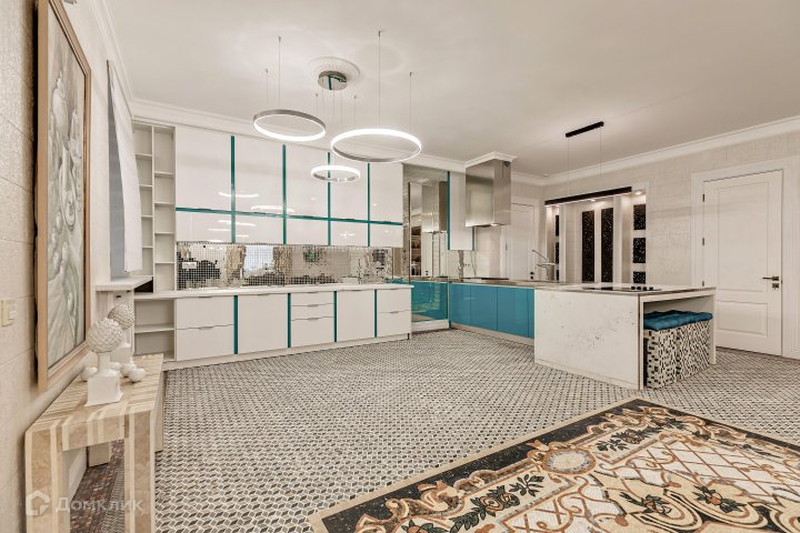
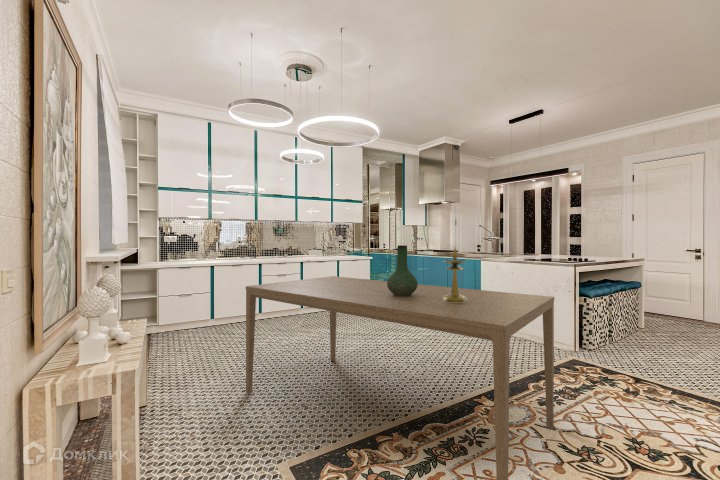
+ candlestick [443,246,468,303]
+ vase [386,244,419,296]
+ dining table [245,275,555,480]
